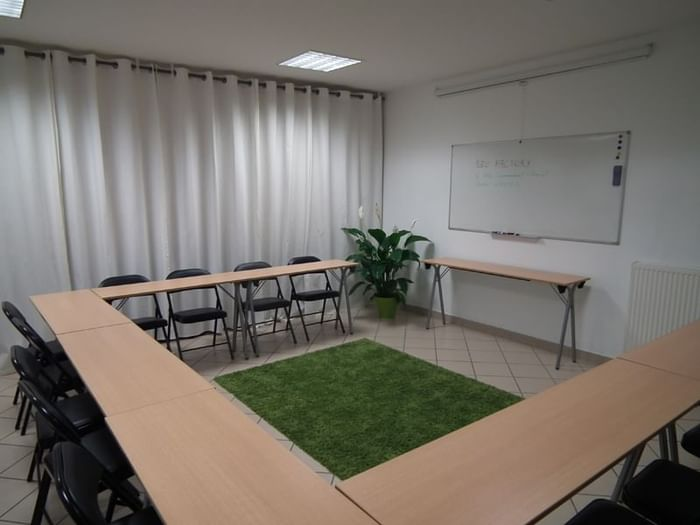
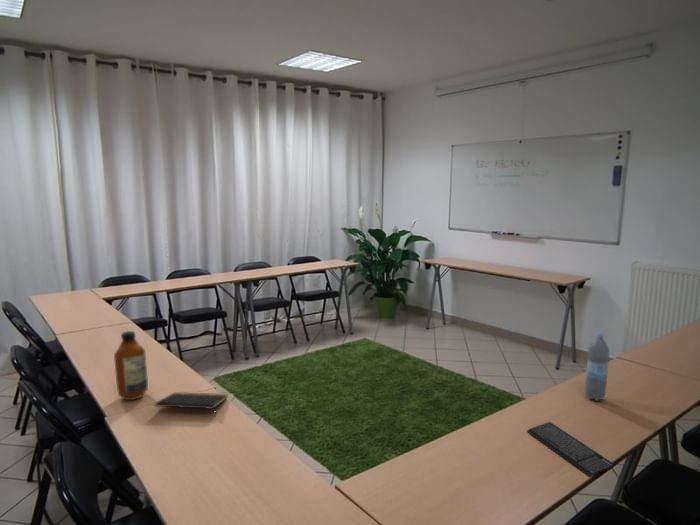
+ bottle [113,330,149,401]
+ notepad [154,391,229,417]
+ keyboard [526,421,615,478]
+ water bottle [584,331,610,402]
